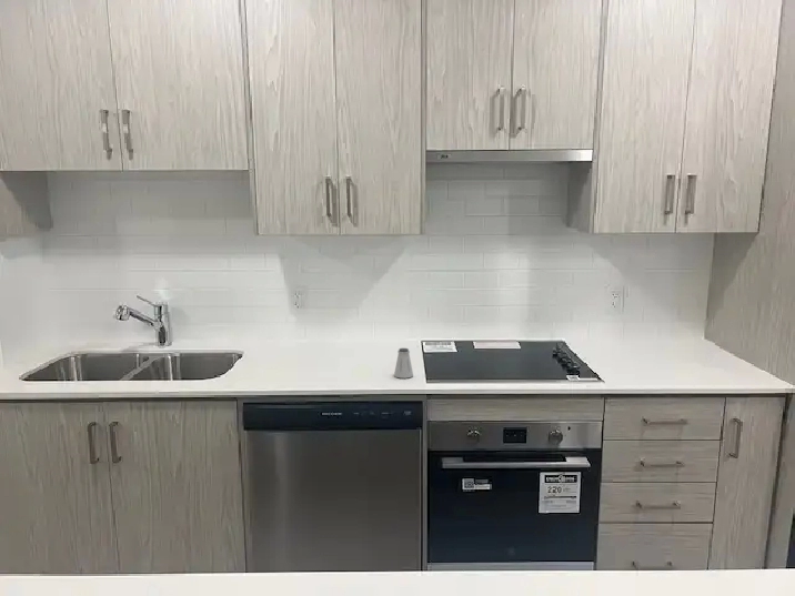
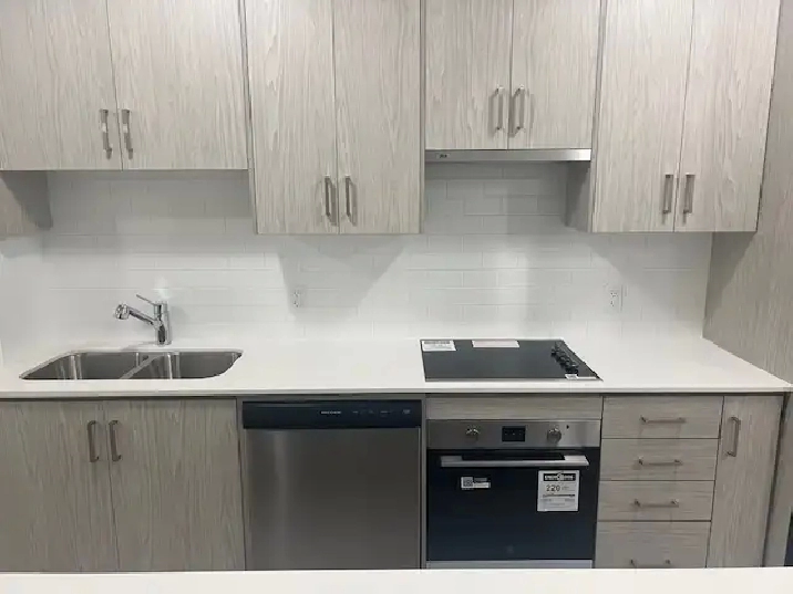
- saltshaker [393,347,414,380]
